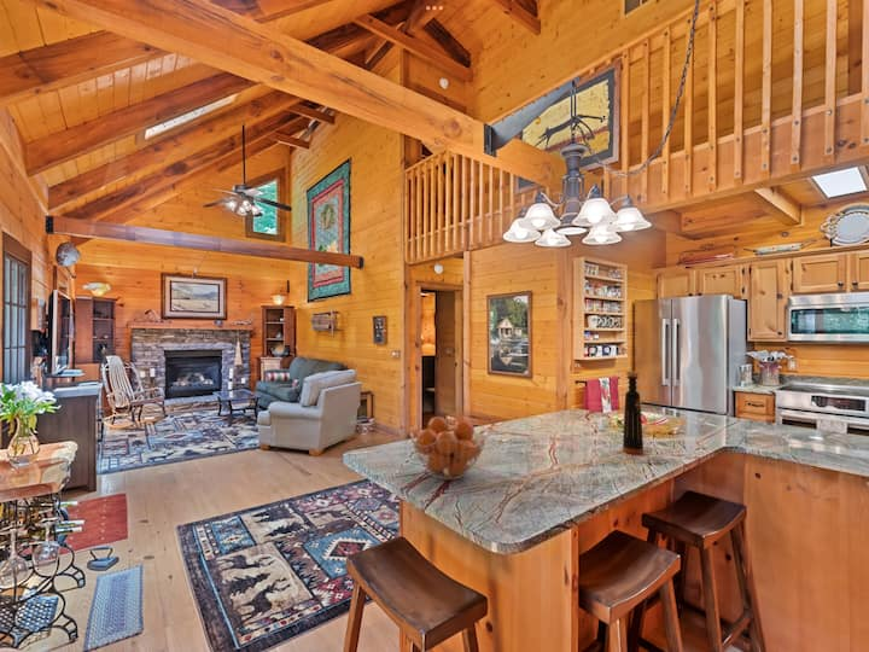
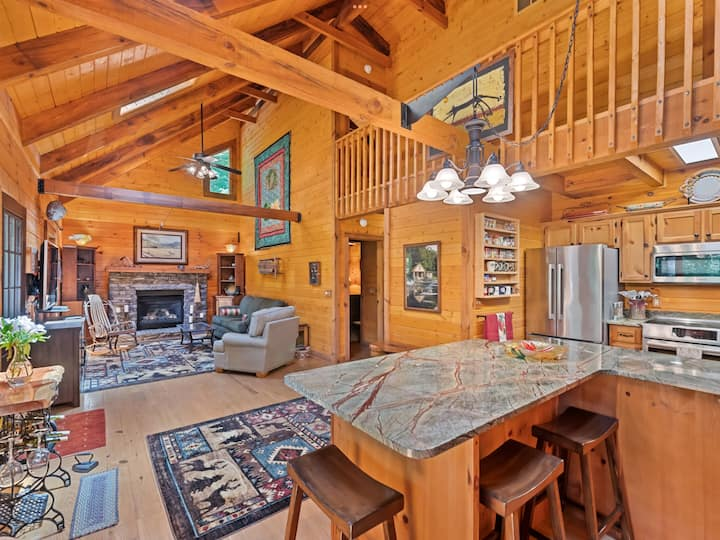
- fruit basket [409,415,488,481]
- bottle [622,371,645,455]
